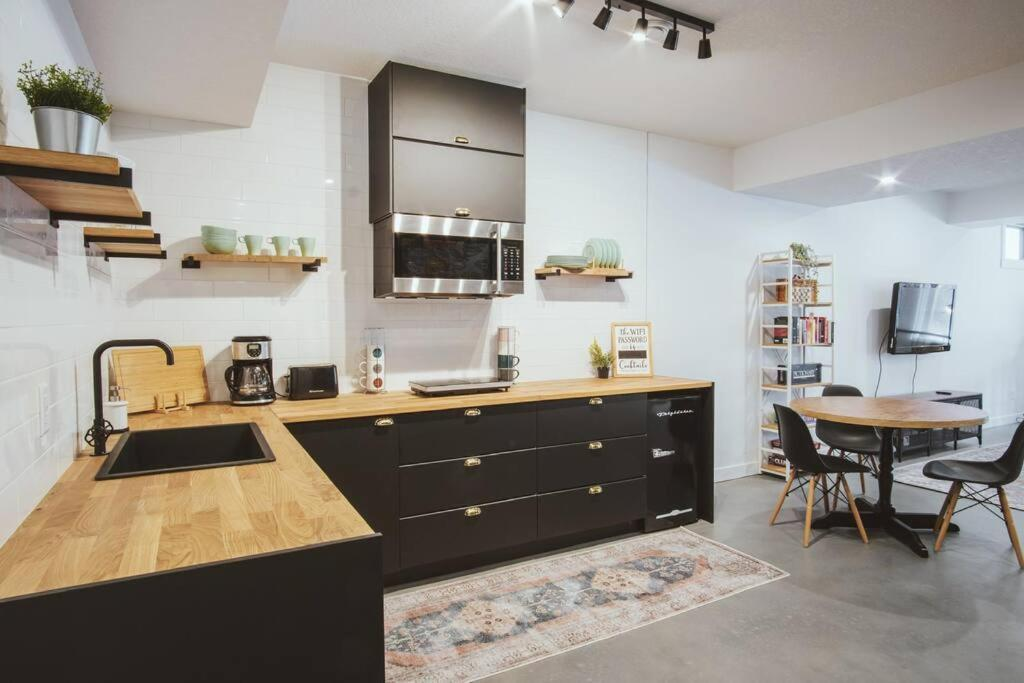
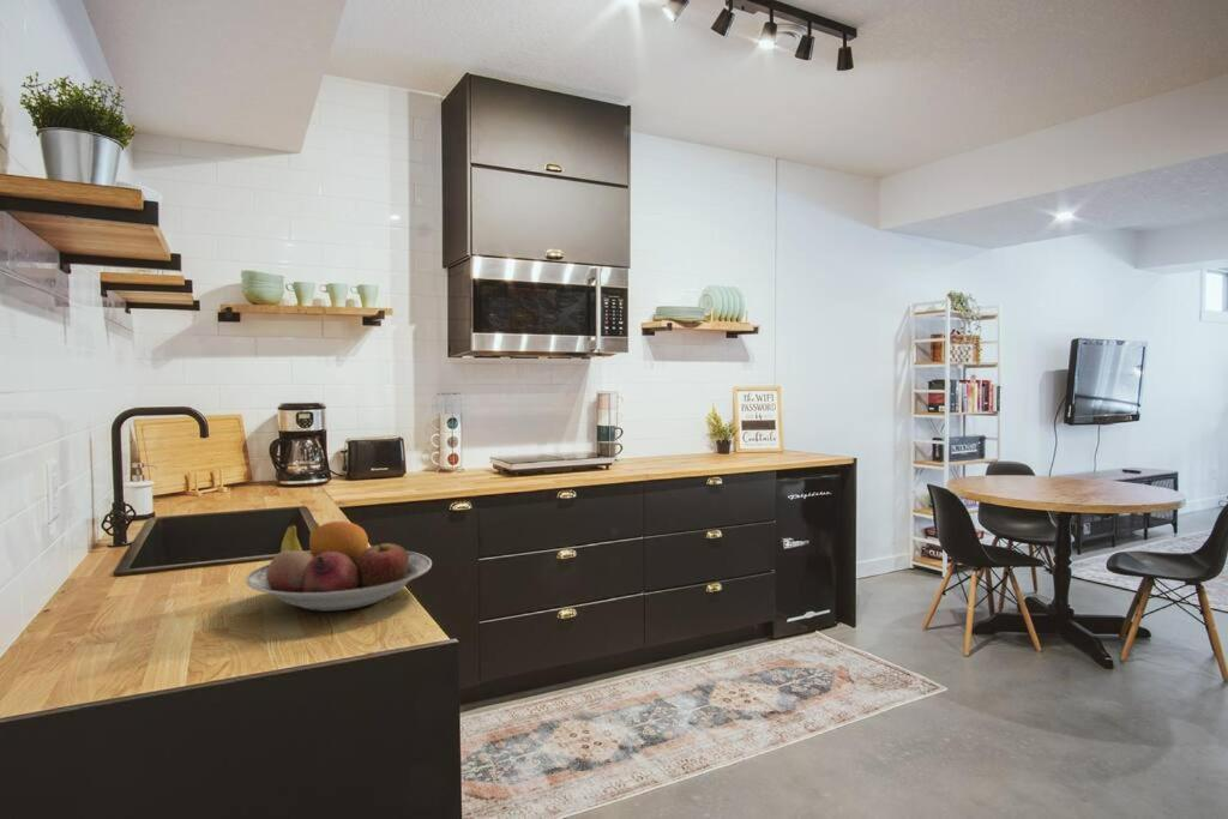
+ fruit bowl [245,520,433,613]
